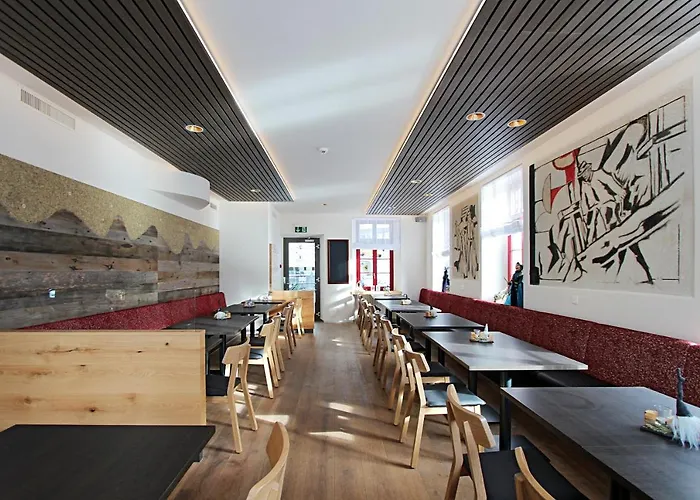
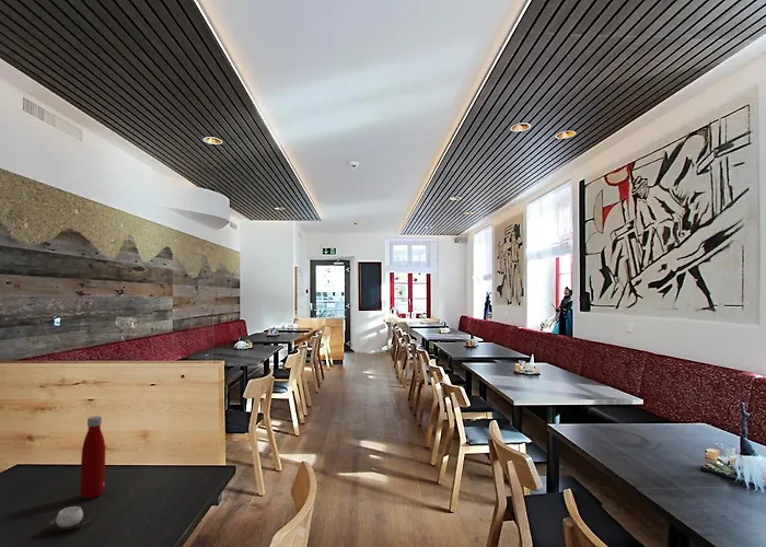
+ bottle [79,416,106,500]
+ cup [47,505,92,532]
